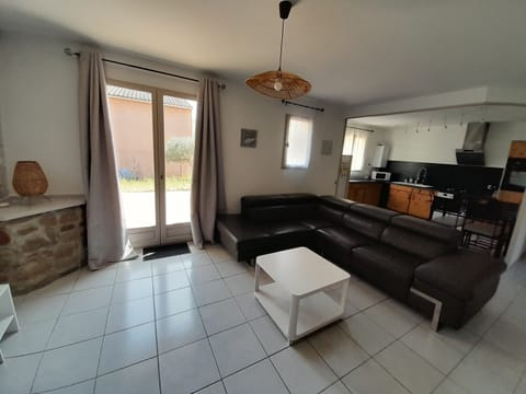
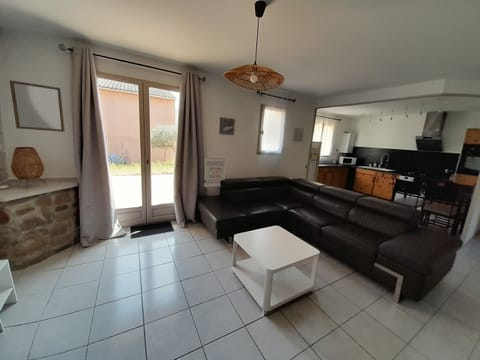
+ home mirror [8,79,66,133]
+ wall art [203,157,227,188]
